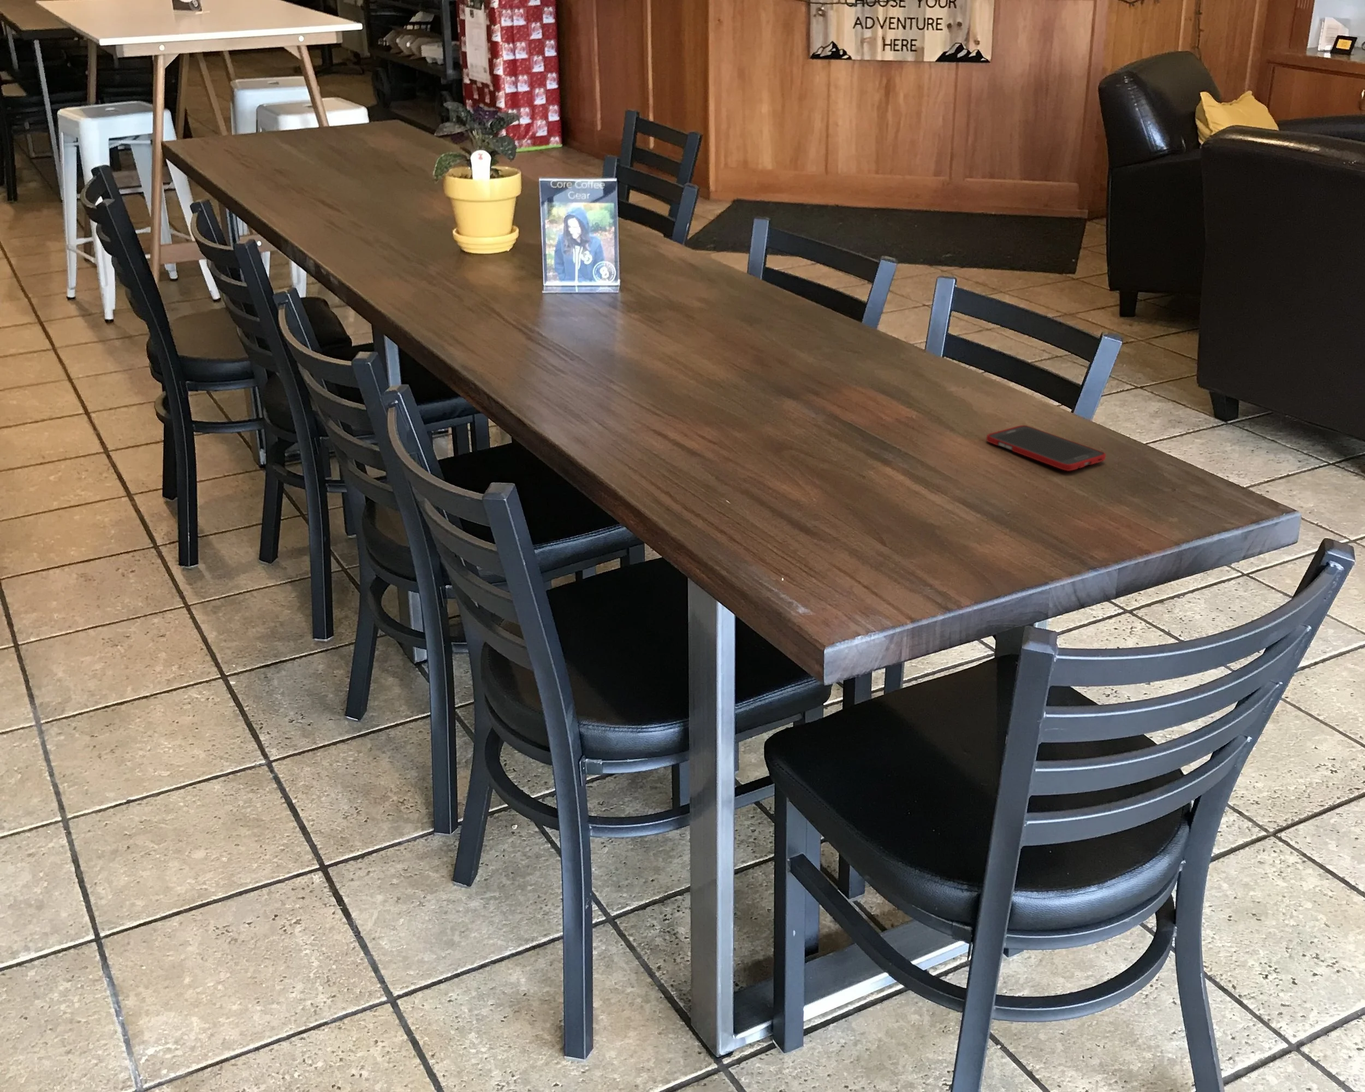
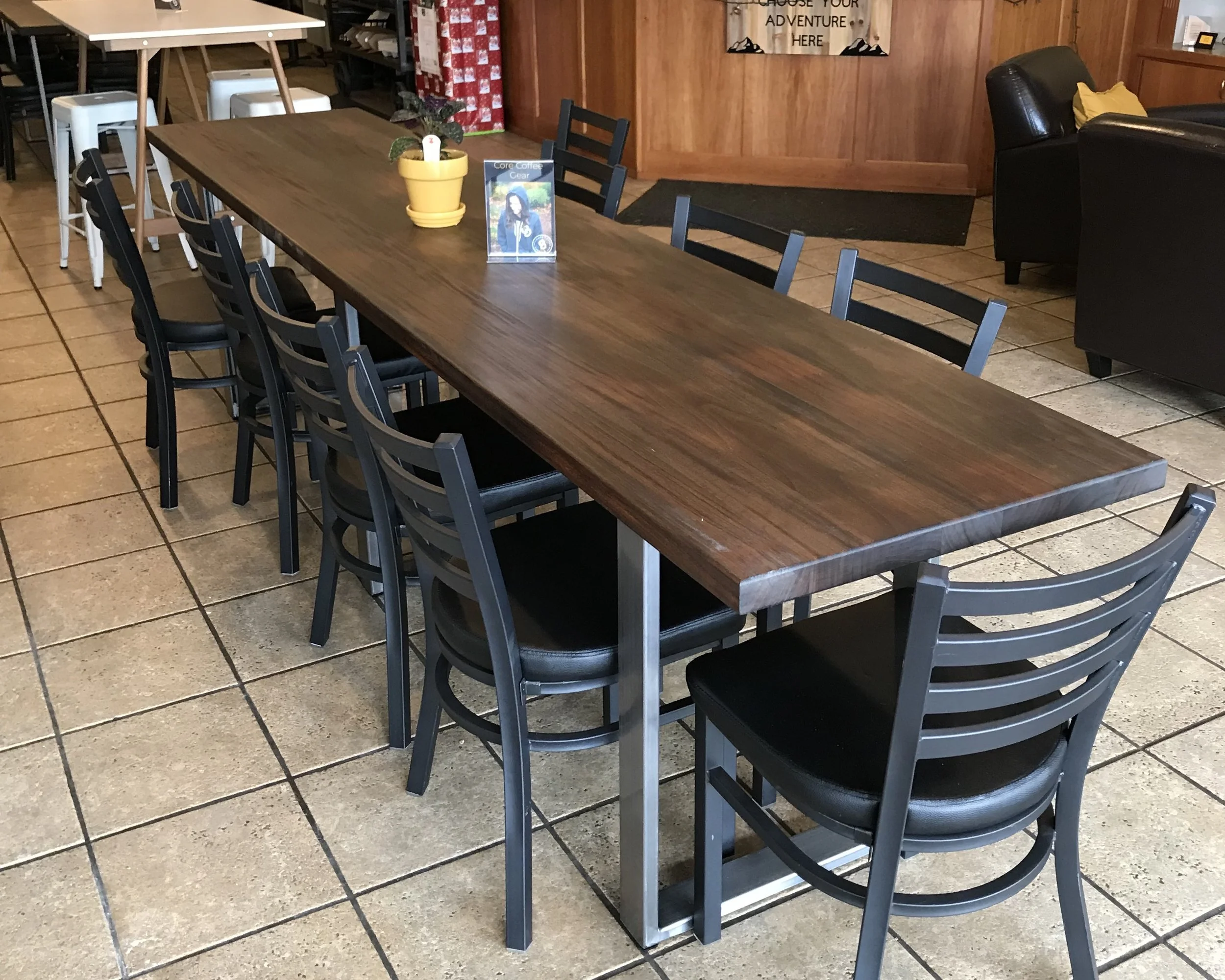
- cell phone [985,425,1106,471]
